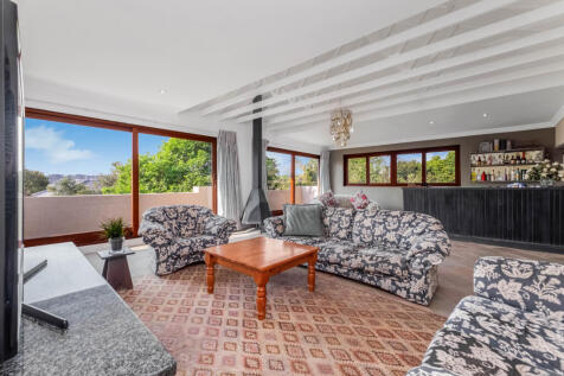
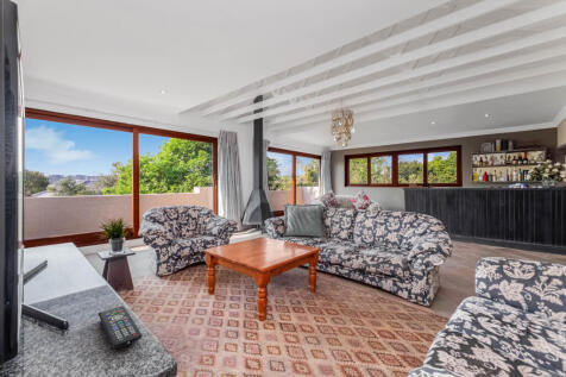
+ remote control [98,304,144,350]
